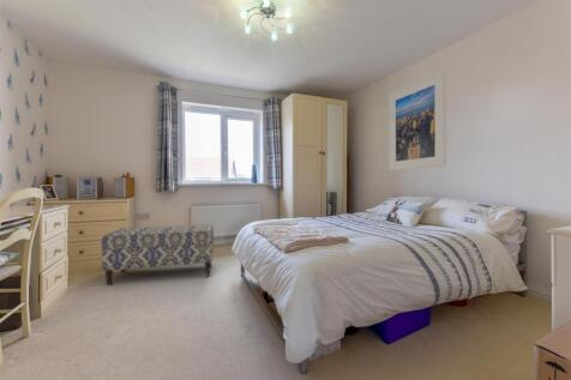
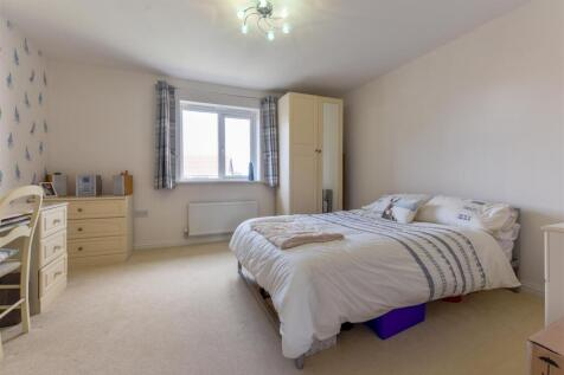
- bench [101,223,215,286]
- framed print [387,70,446,171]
